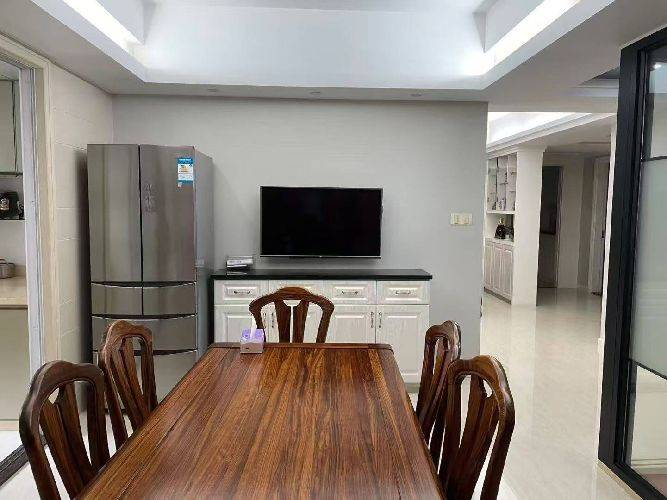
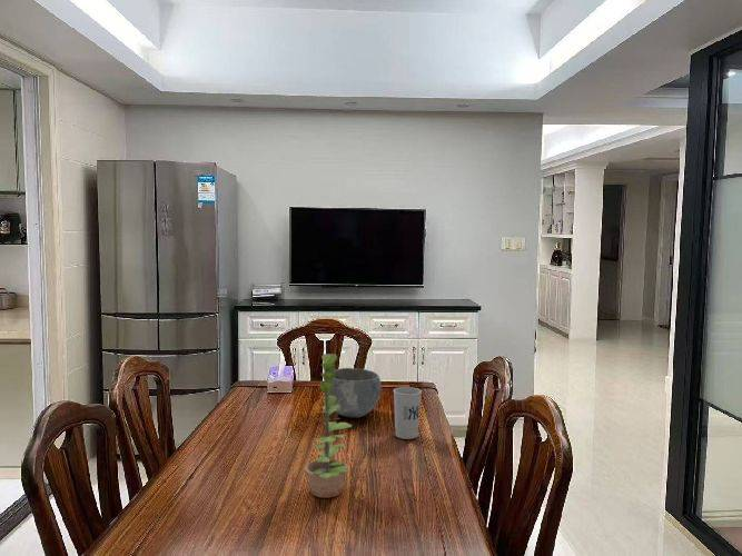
+ plant [304,353,353,499]
+ bowl [324,367,382,419]
+ cup [393,386,423,440]
